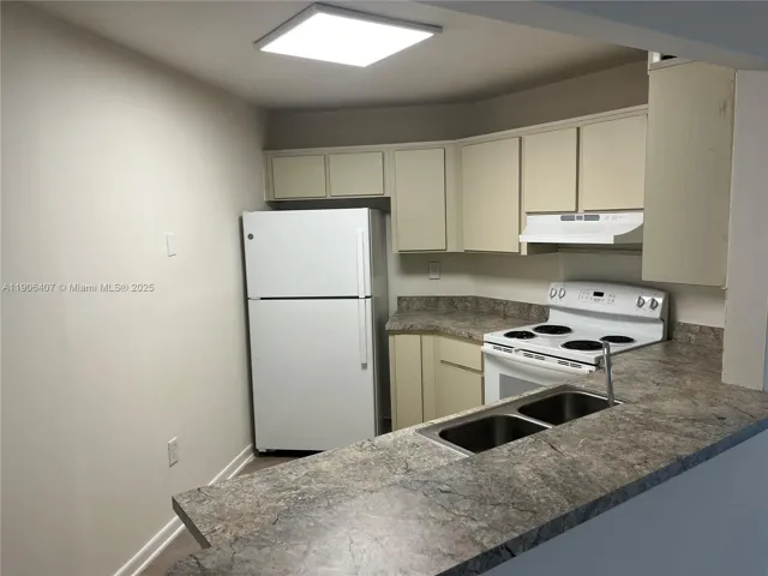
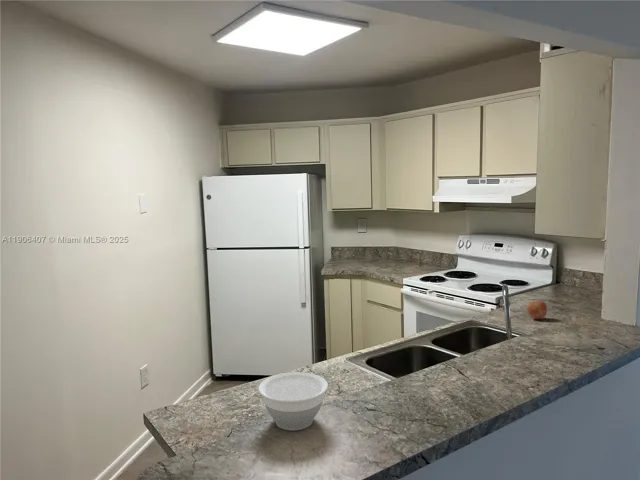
+ apple [526,299,548,320]
+ bowl [257,371,329,432]
